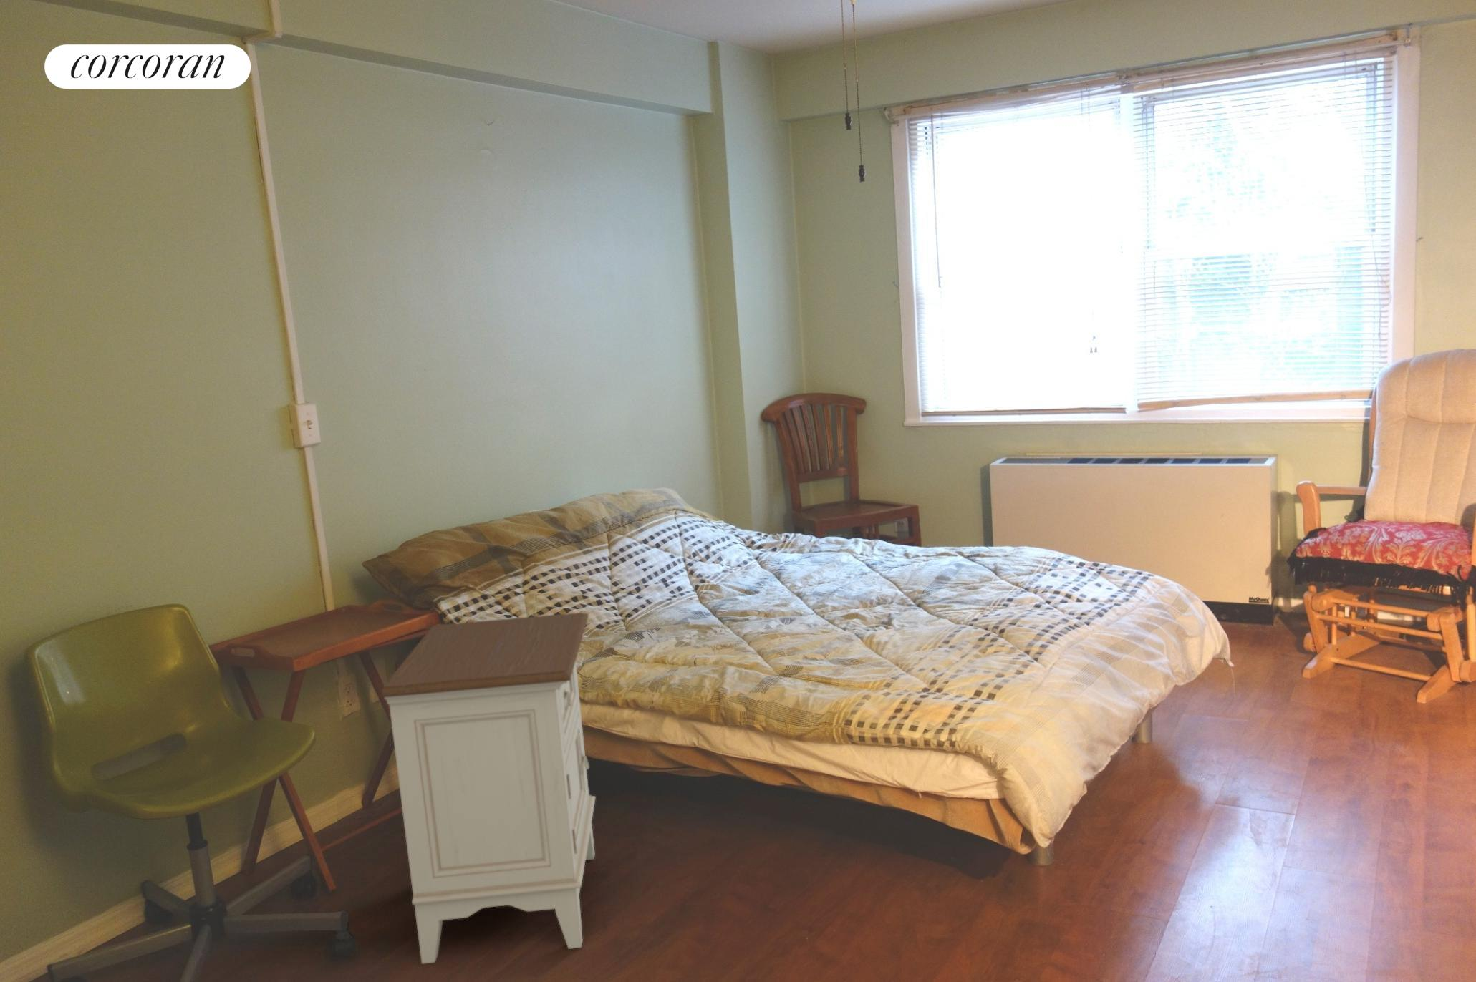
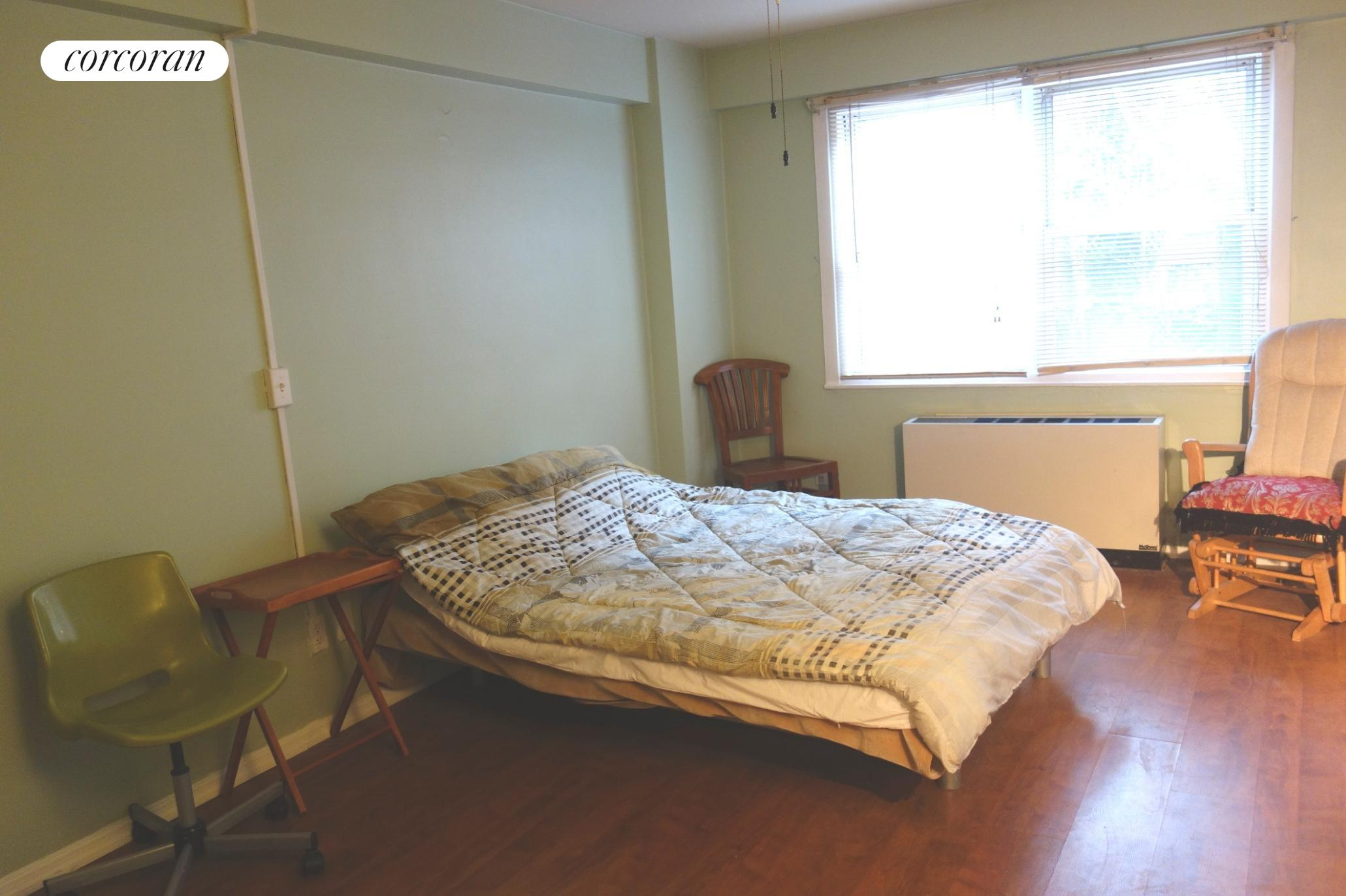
- nightstand [382,612,597,964]
